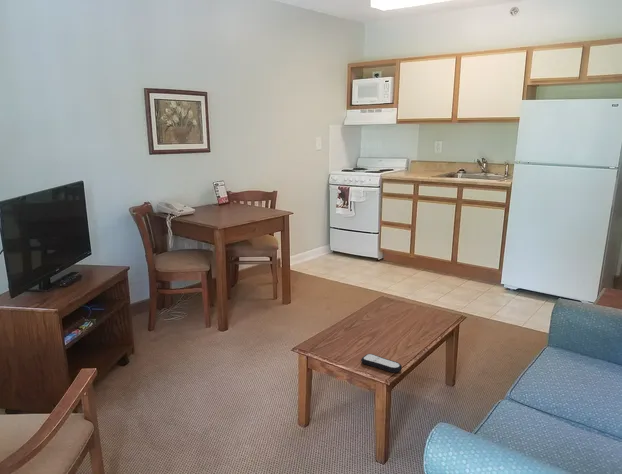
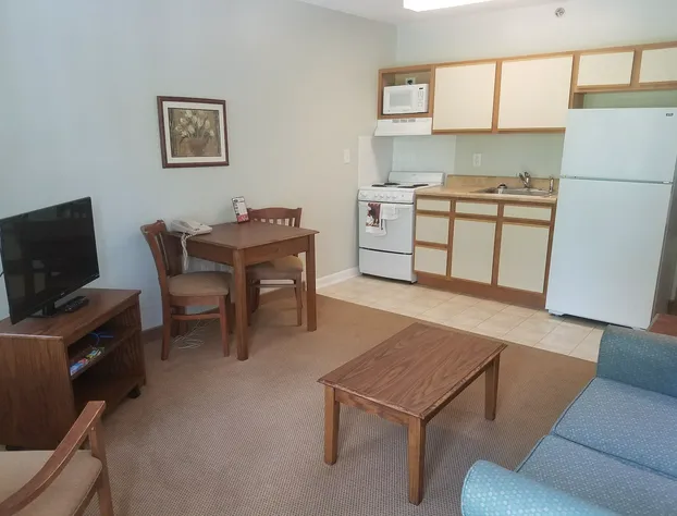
- remote control [360,353,403,373]
